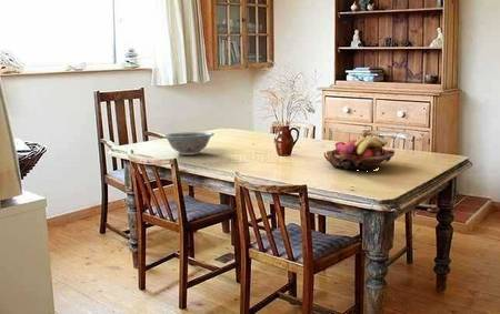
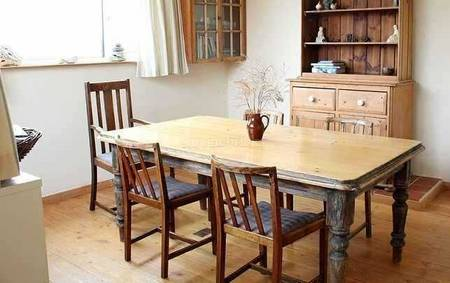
- fruit basket [323,136,396,171]
- bowl [162,131,216,156]
